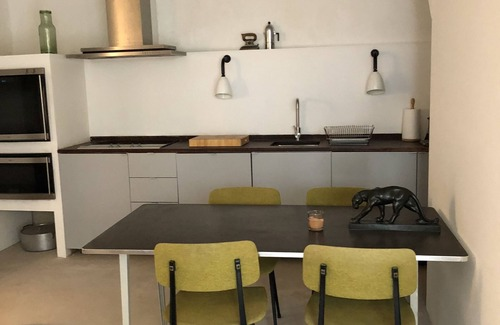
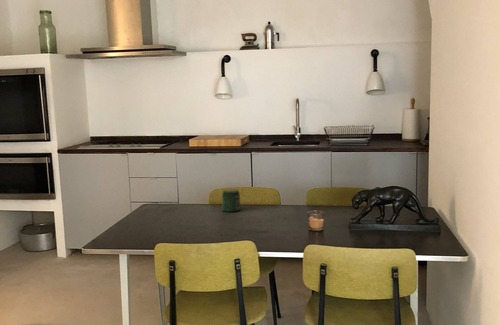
+ jar [221,188,241,213]
